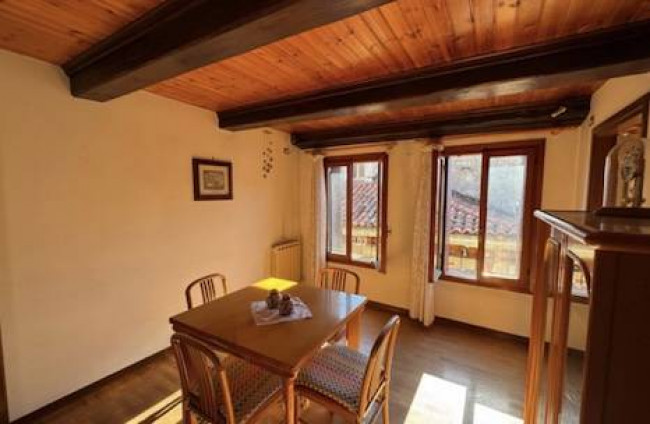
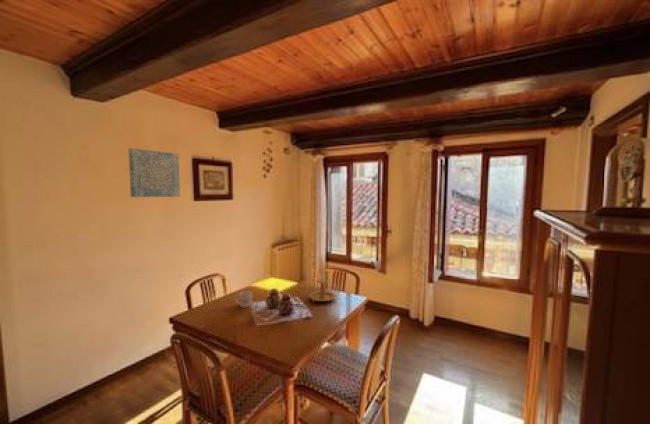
+ mug [234,290,253,308]
+ wall art [128,147,181,198]
+ candle holder [308,266,337,303]
